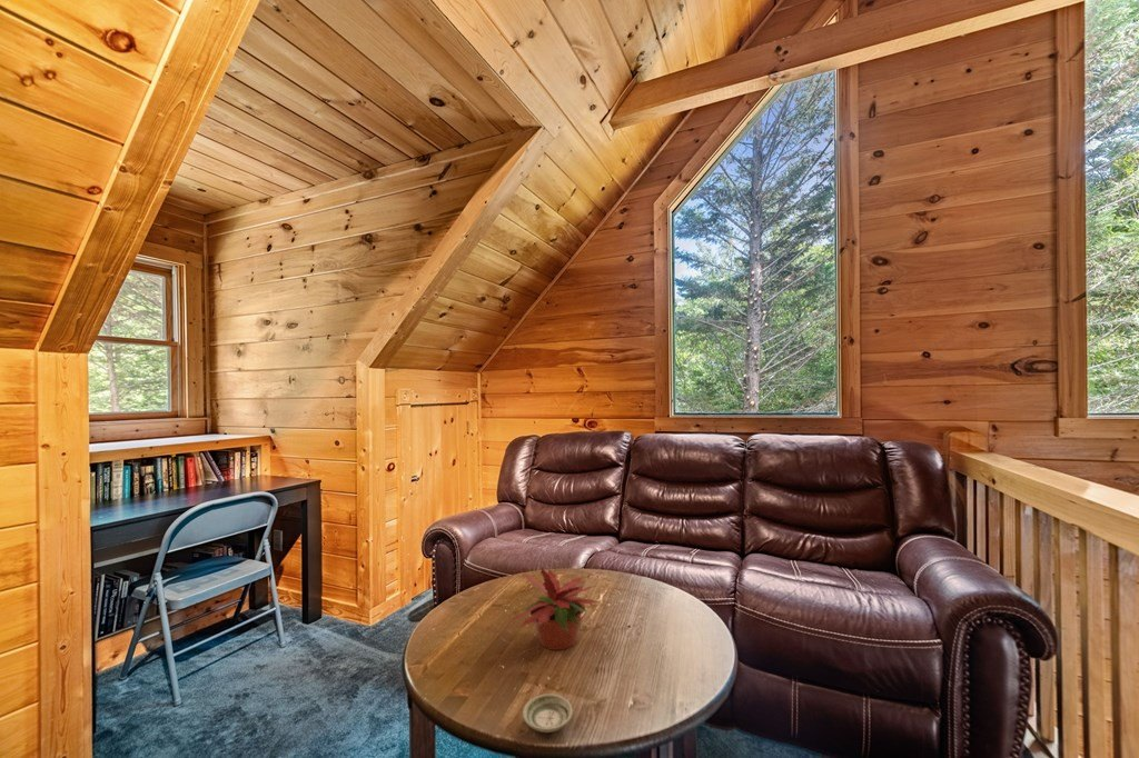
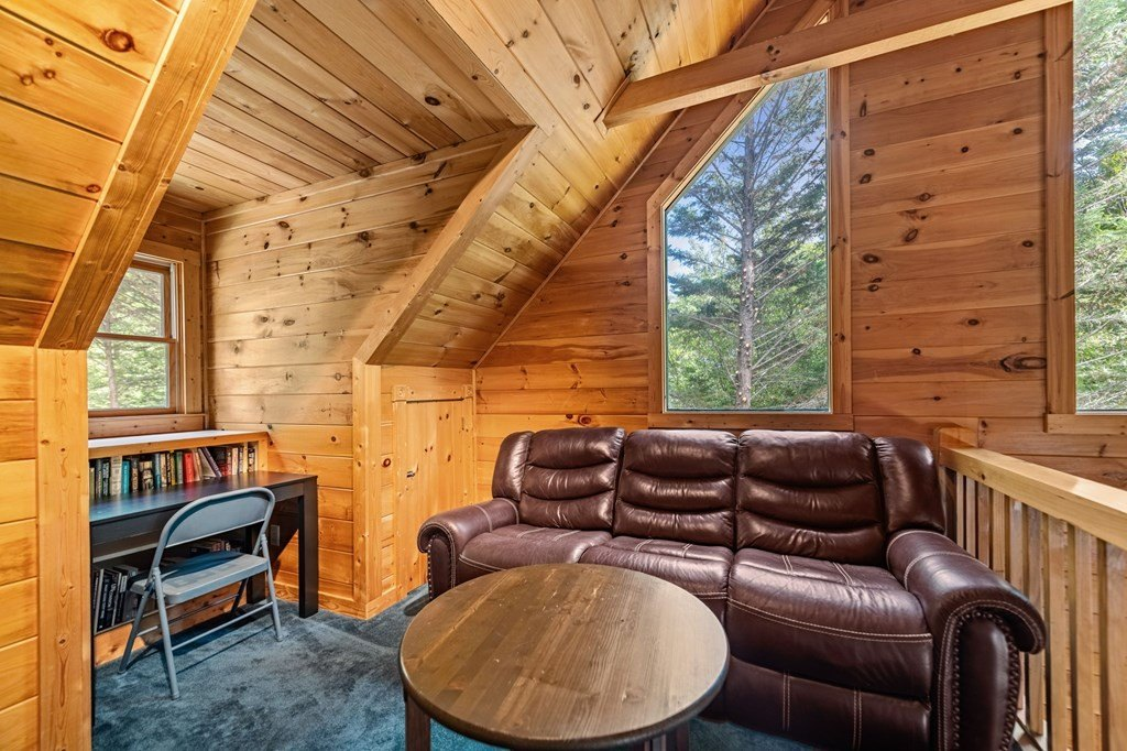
- saucer [522,692,574,734]
- potted plant [509,565,601,651]
